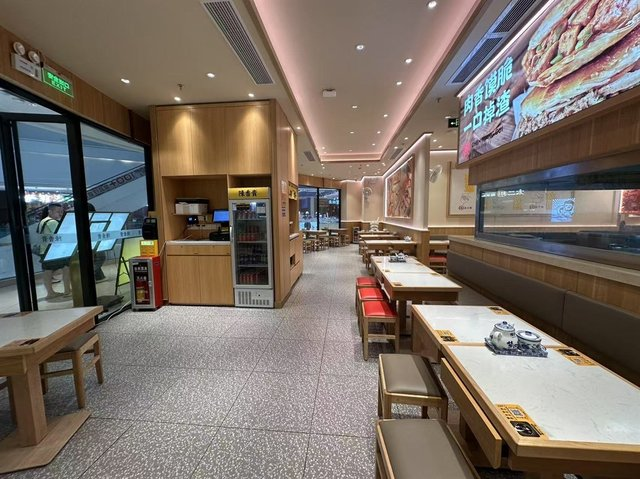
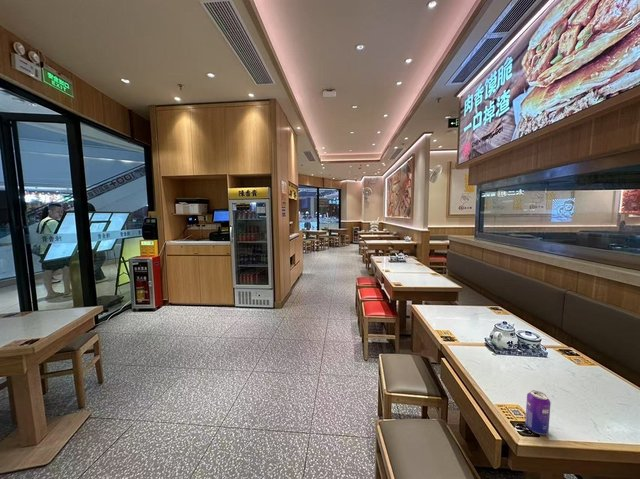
+ beverage can [524,389,552,435]
